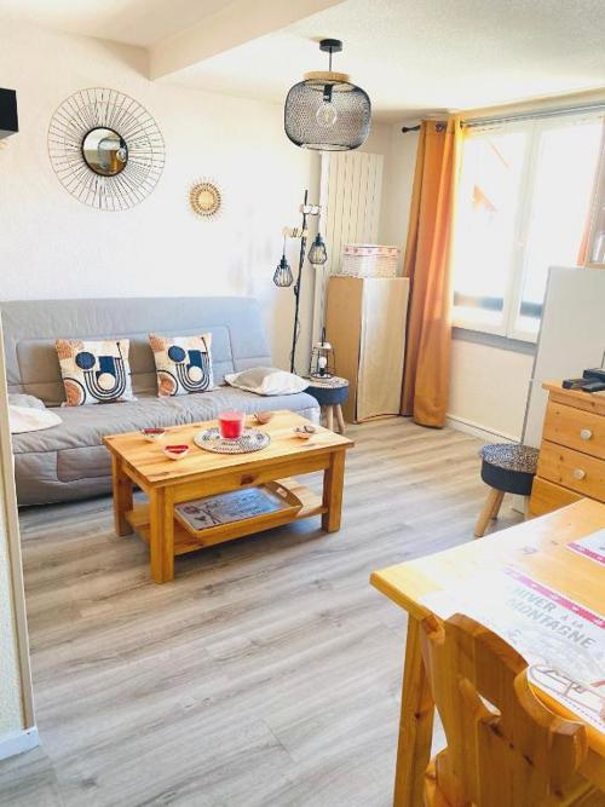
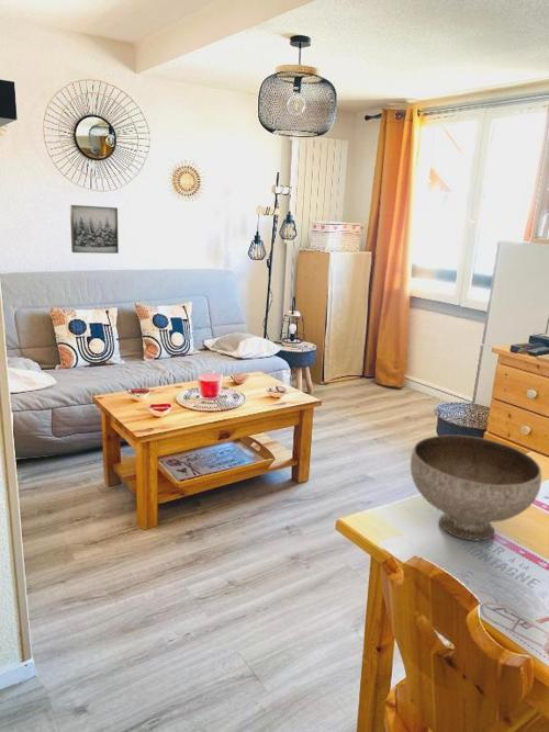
+ bowl [410,435,542,541]
+ wall art [69,204,120,255]
